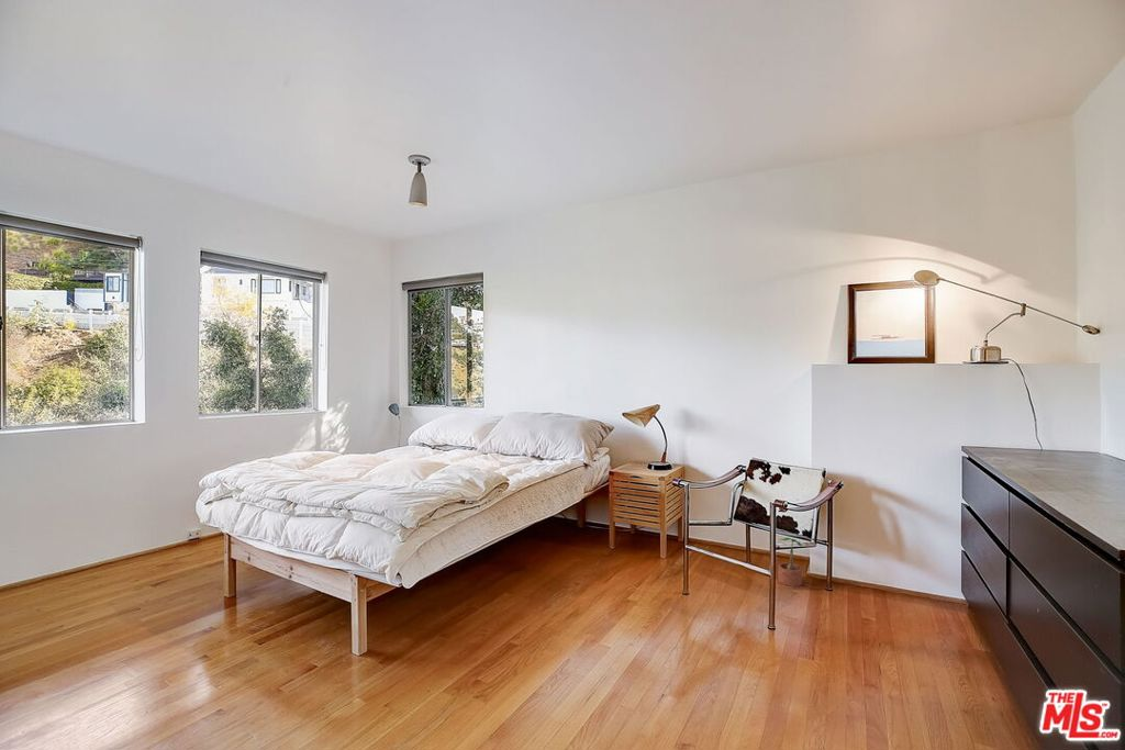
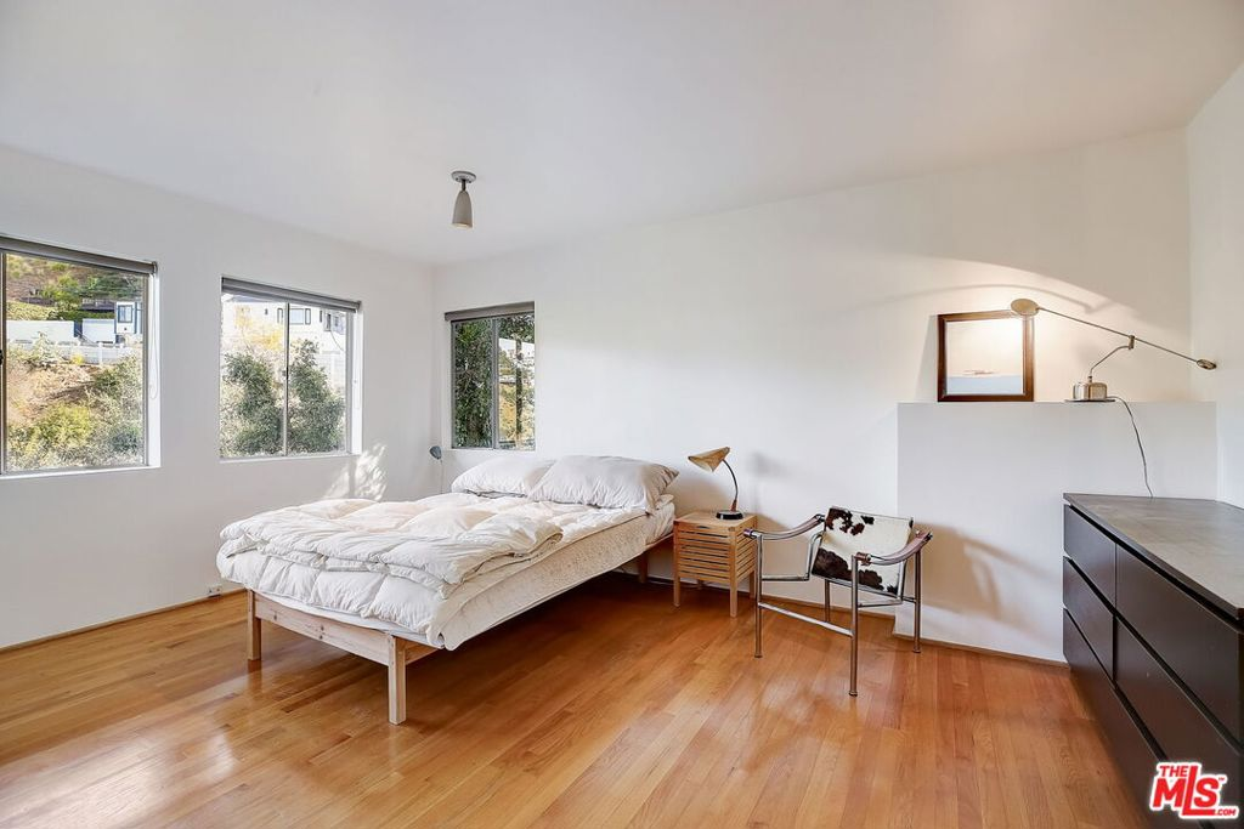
- potted plant [777,537,803,587]
